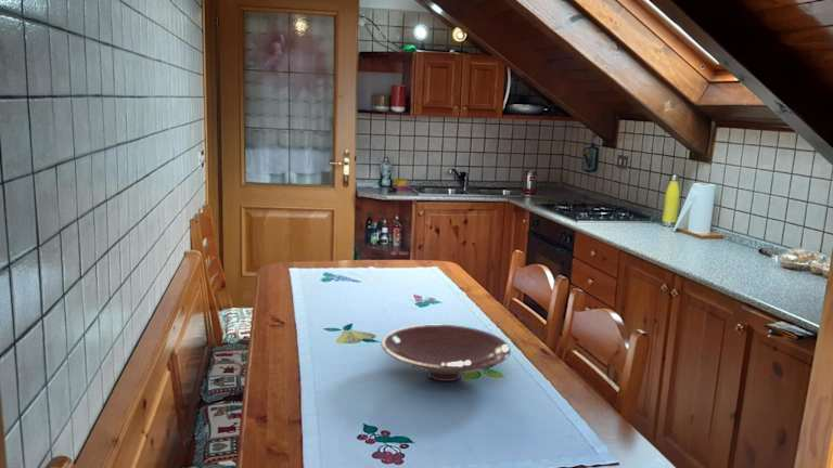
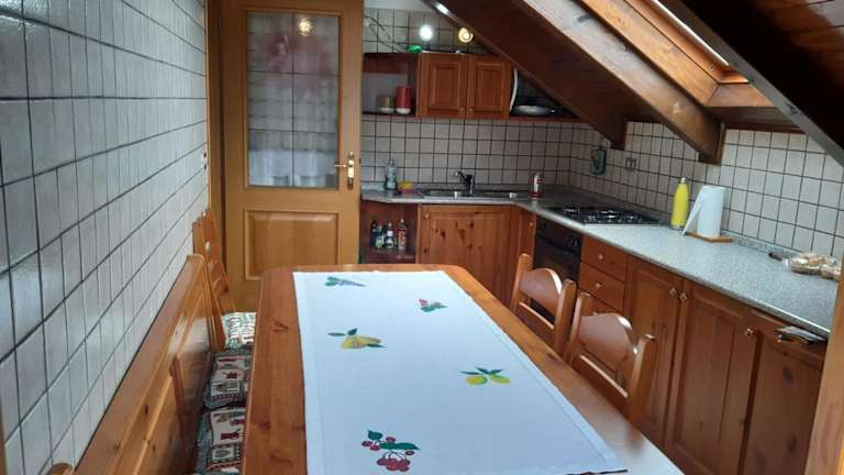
- bowl [381,324,512,382]
